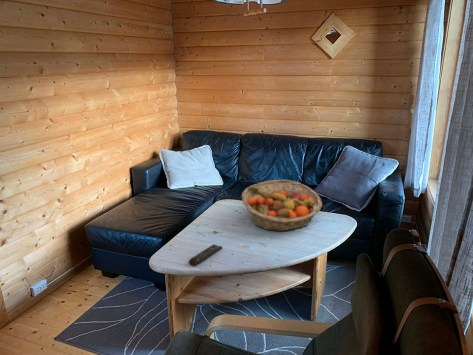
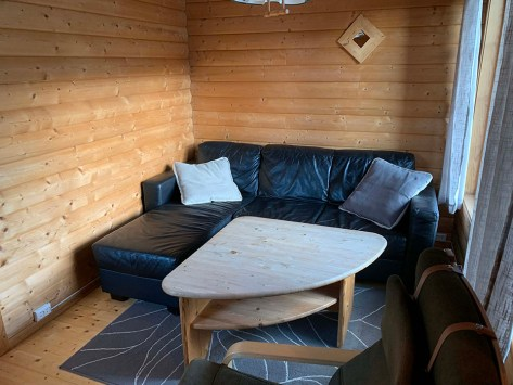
- remote control [188,244,223,267]
- fruit basket [241,179,323,232]
